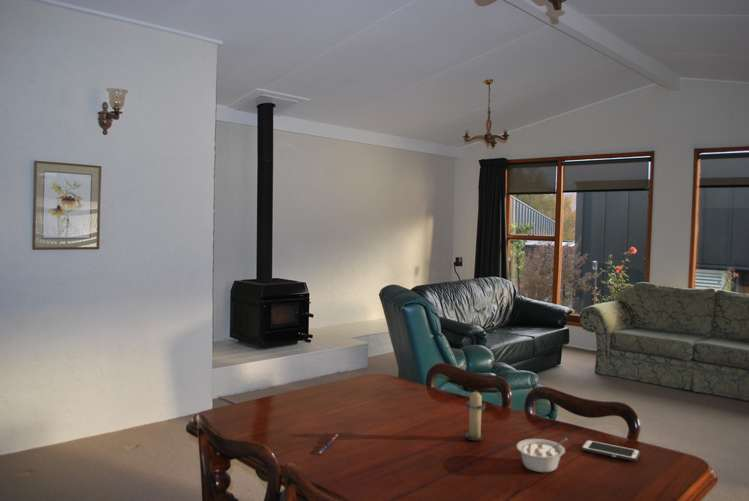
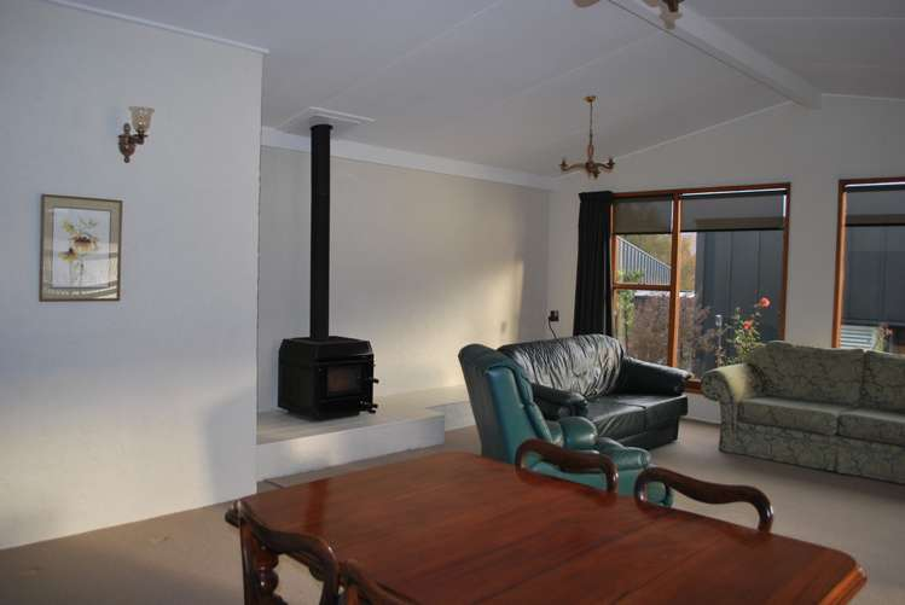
- cell phone [580,439,641,462]
- candle [464,391,487,442]
- pen [318,433,339,455]
- legume [516,438,569,473]
